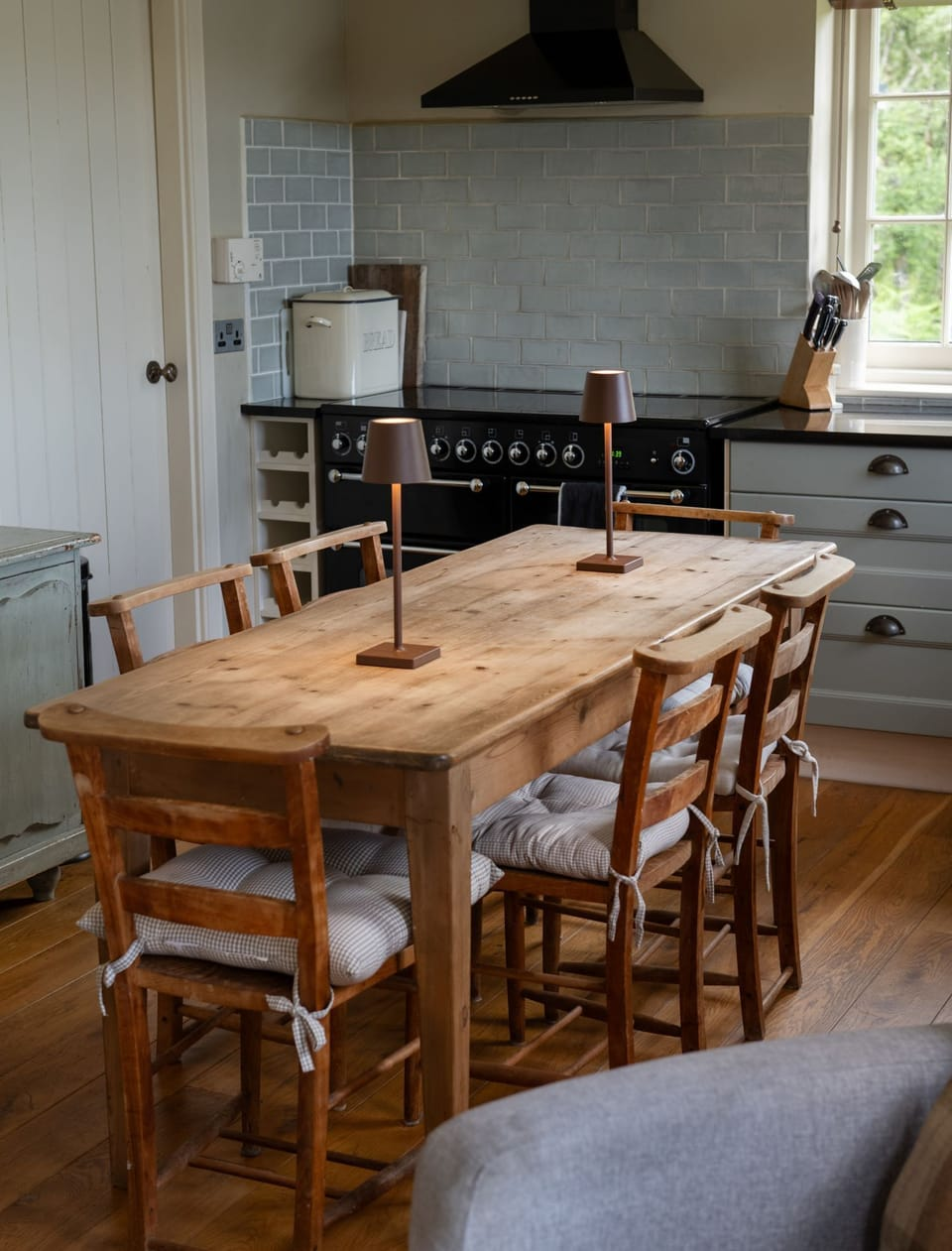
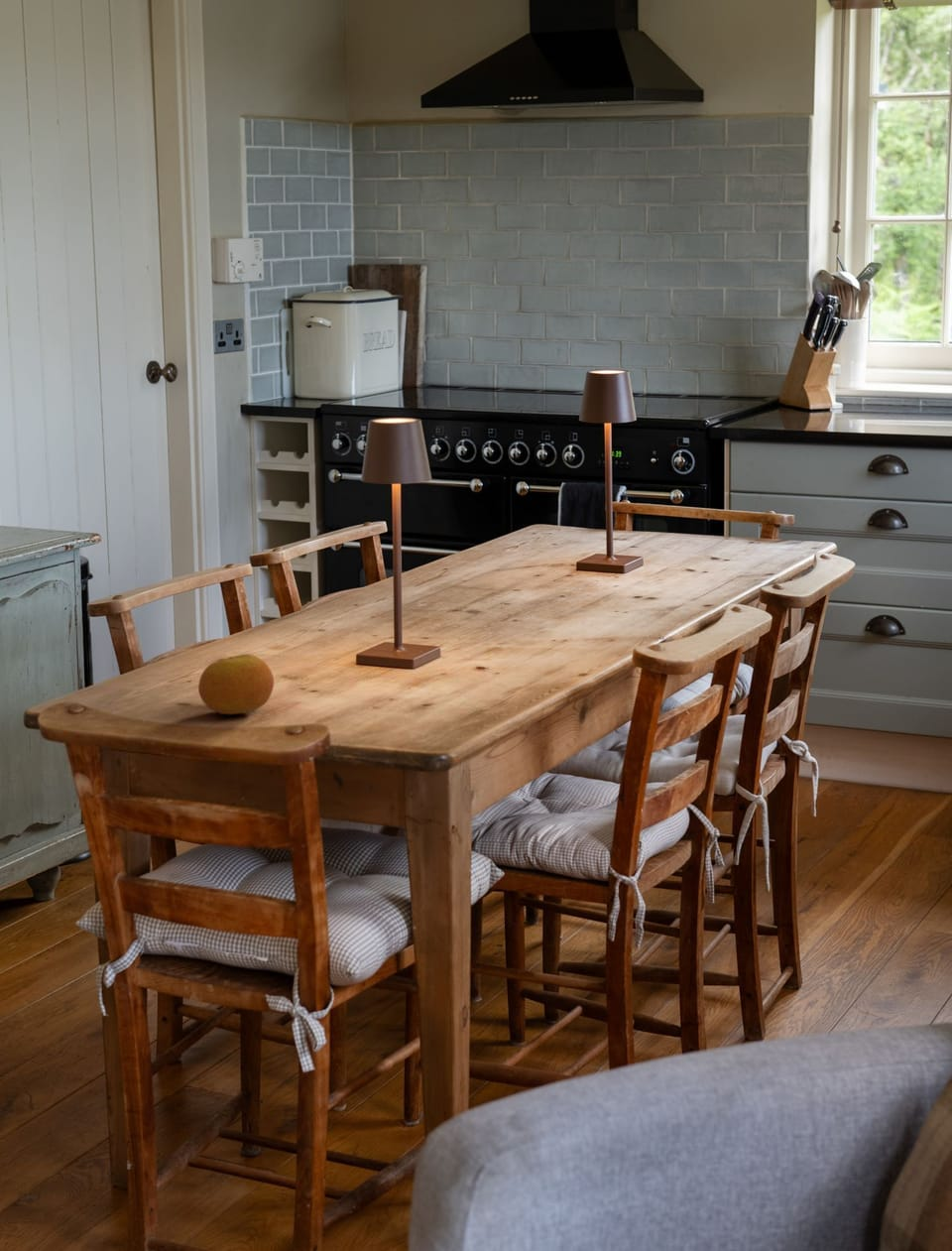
+ fruit [197,653,275,715]
